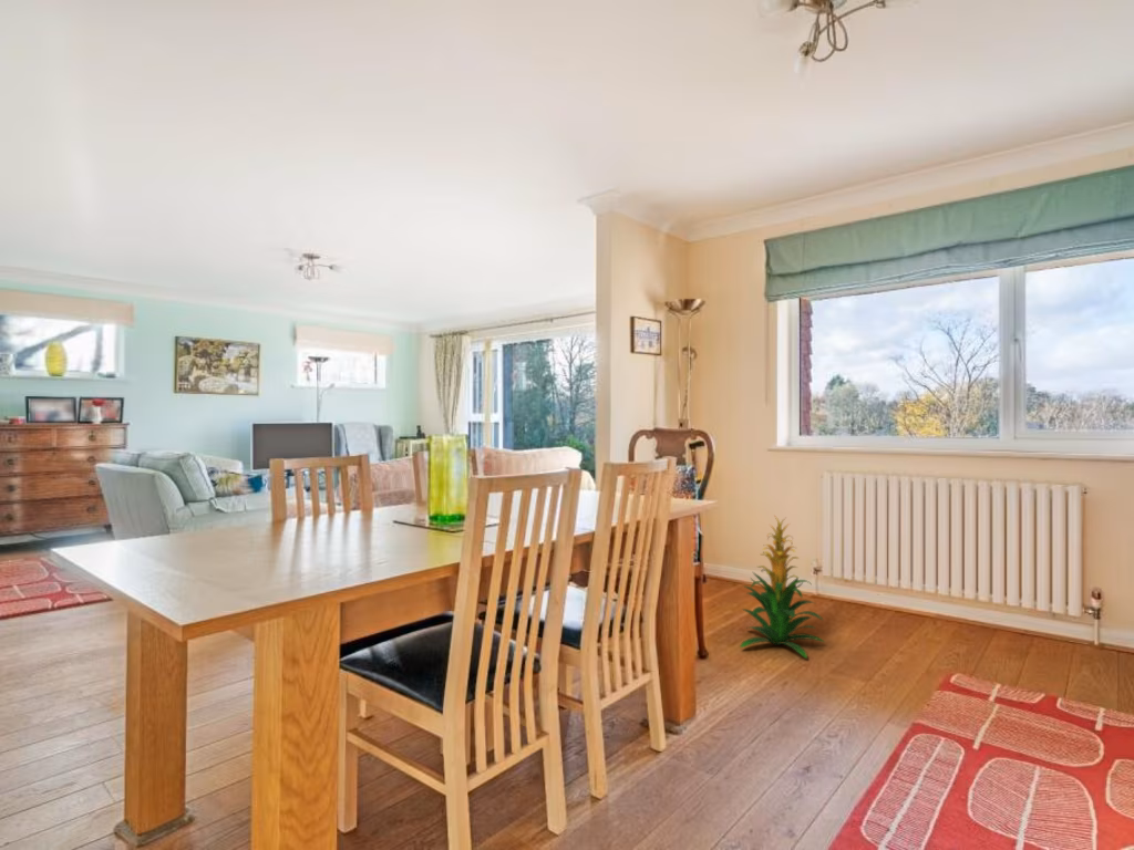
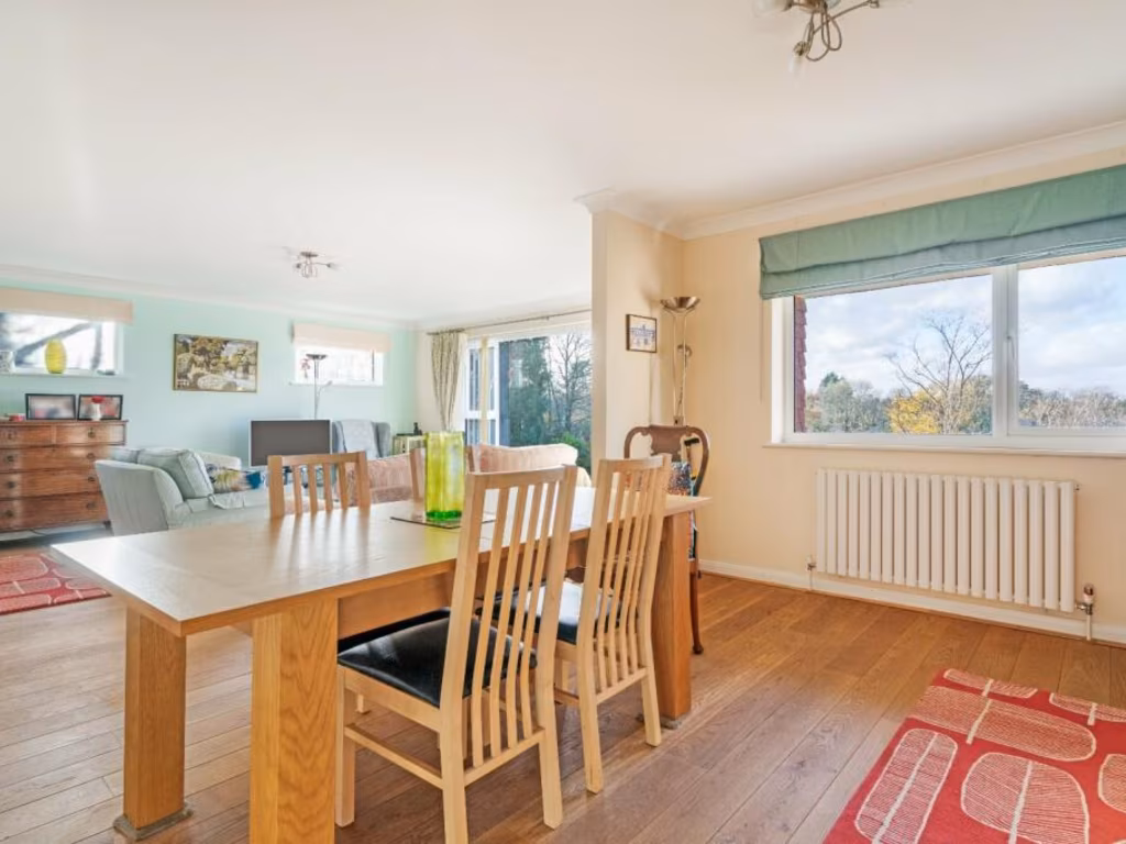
- indoor plant [739,516,826,660]
